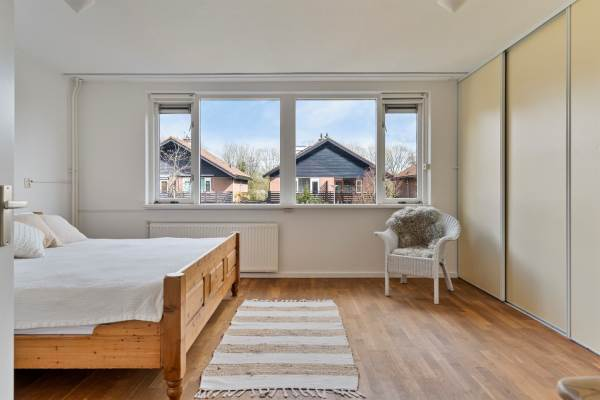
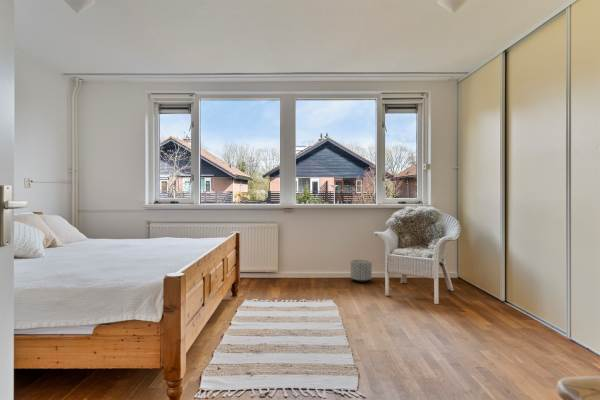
+ planter [350,258,373,283]
